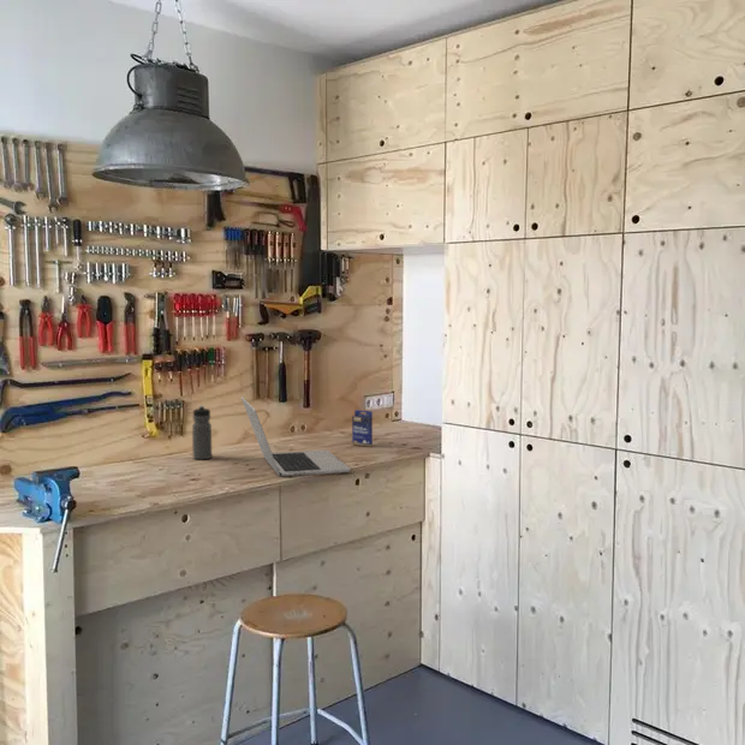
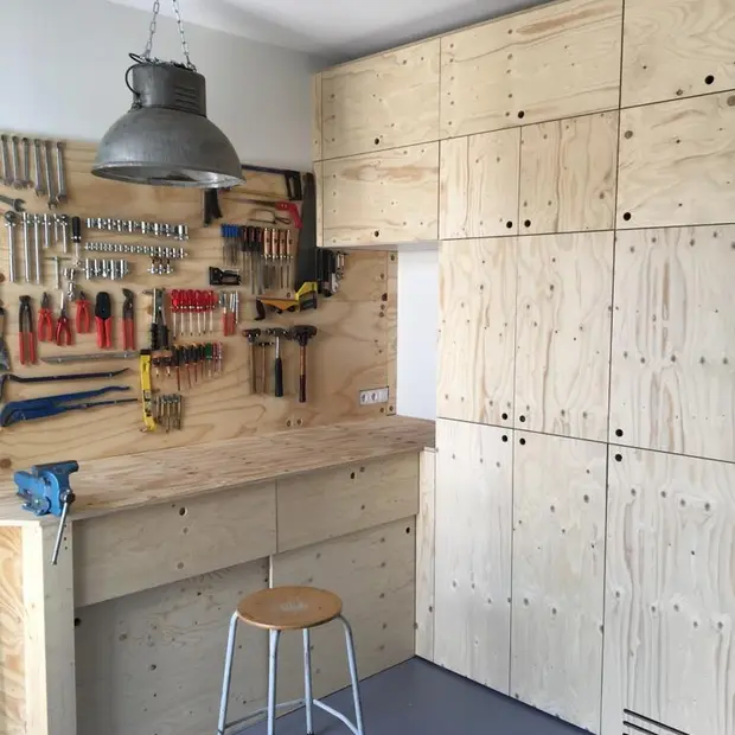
- small box [351,409,374,448]
- water bottle [191,404,213,460]
- laptop [240,397,351,477]
